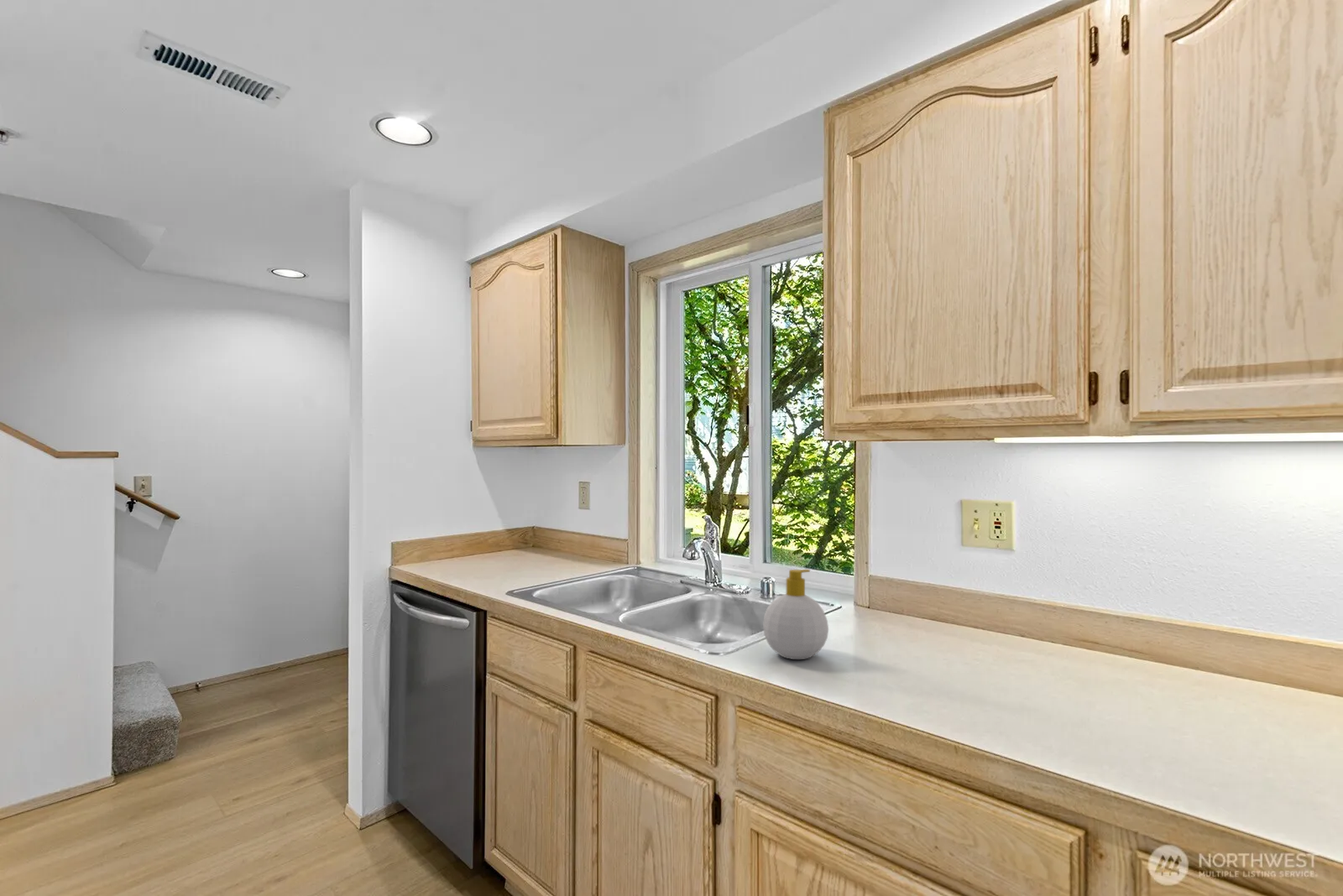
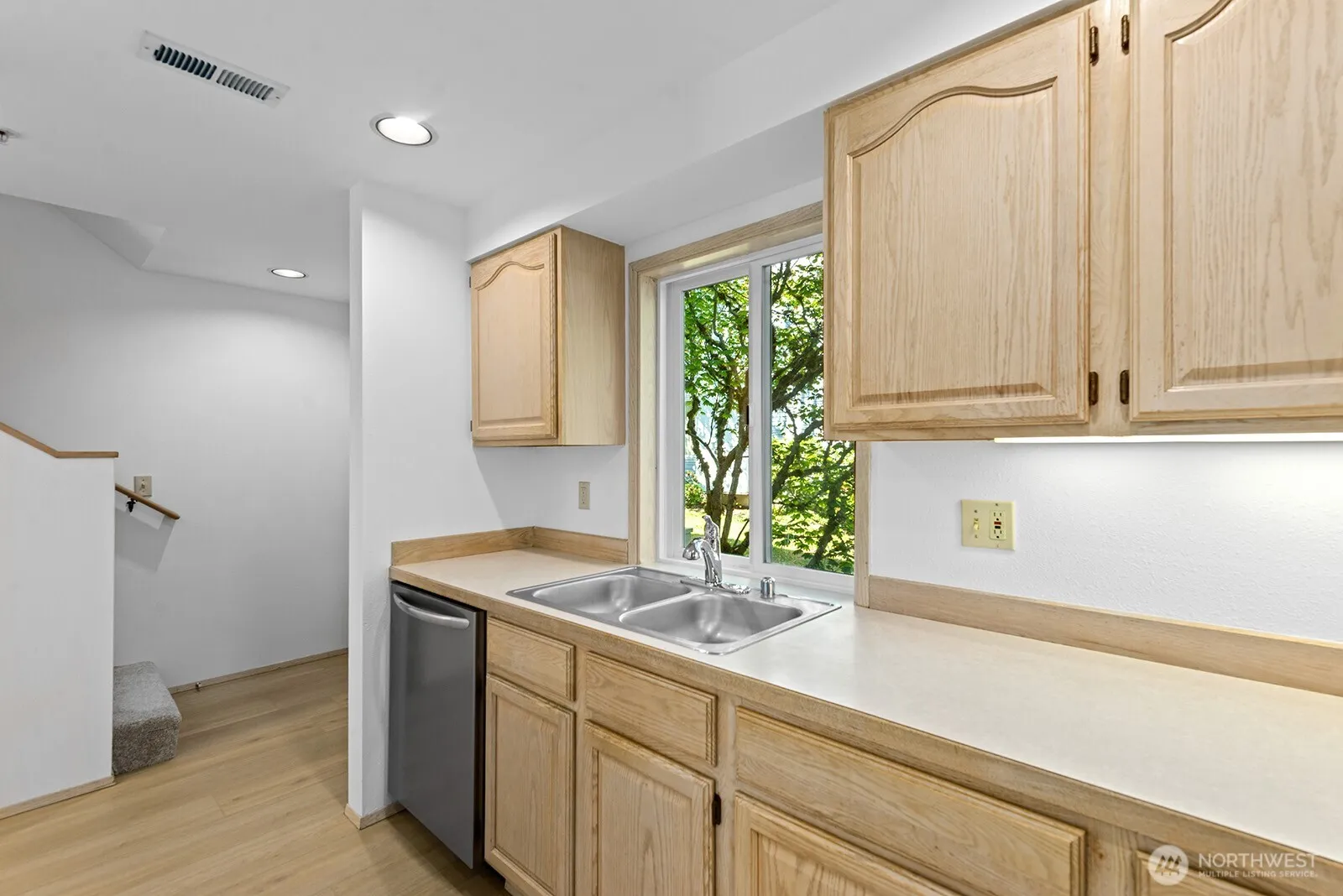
- soap bottle [762,568,829,660]
